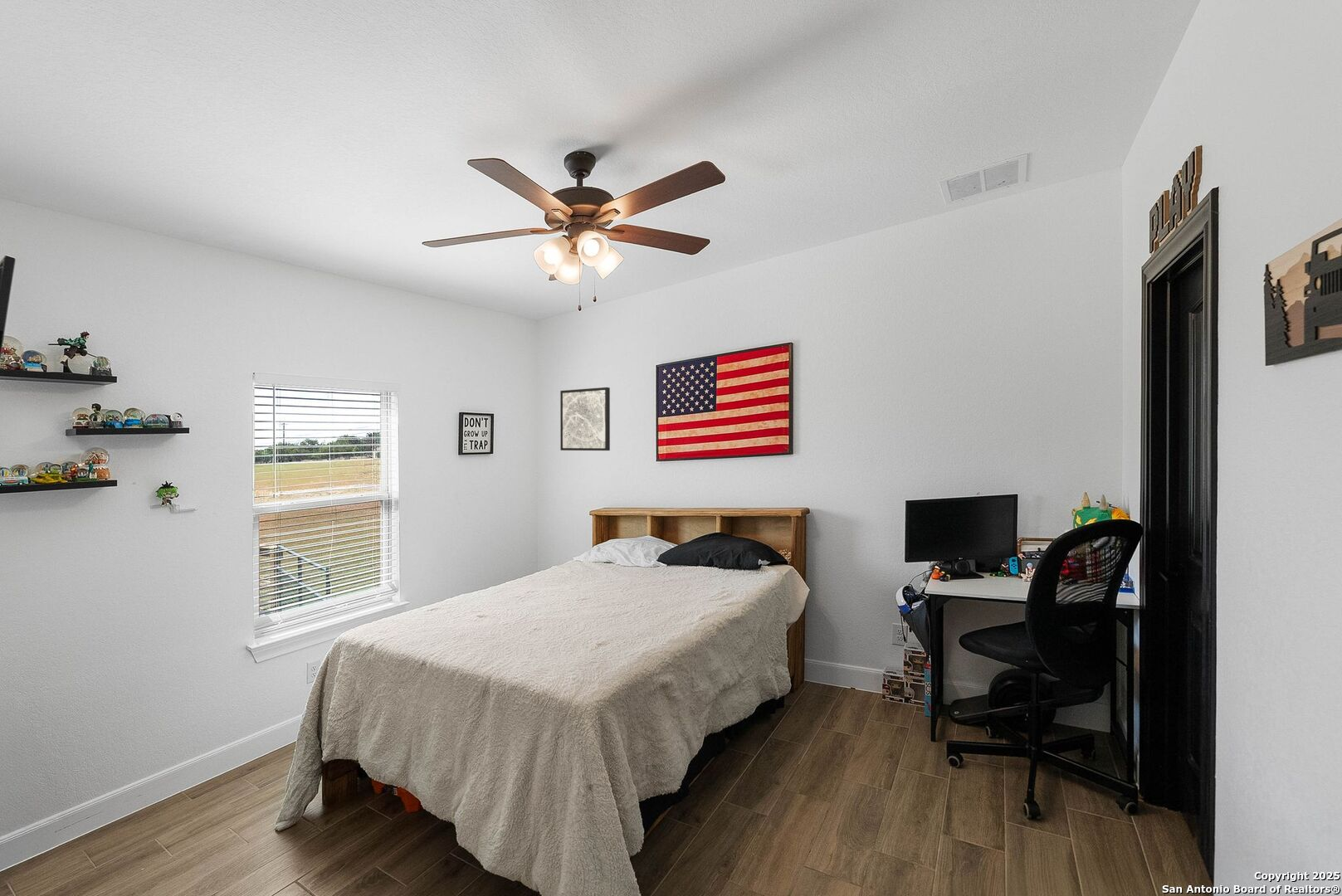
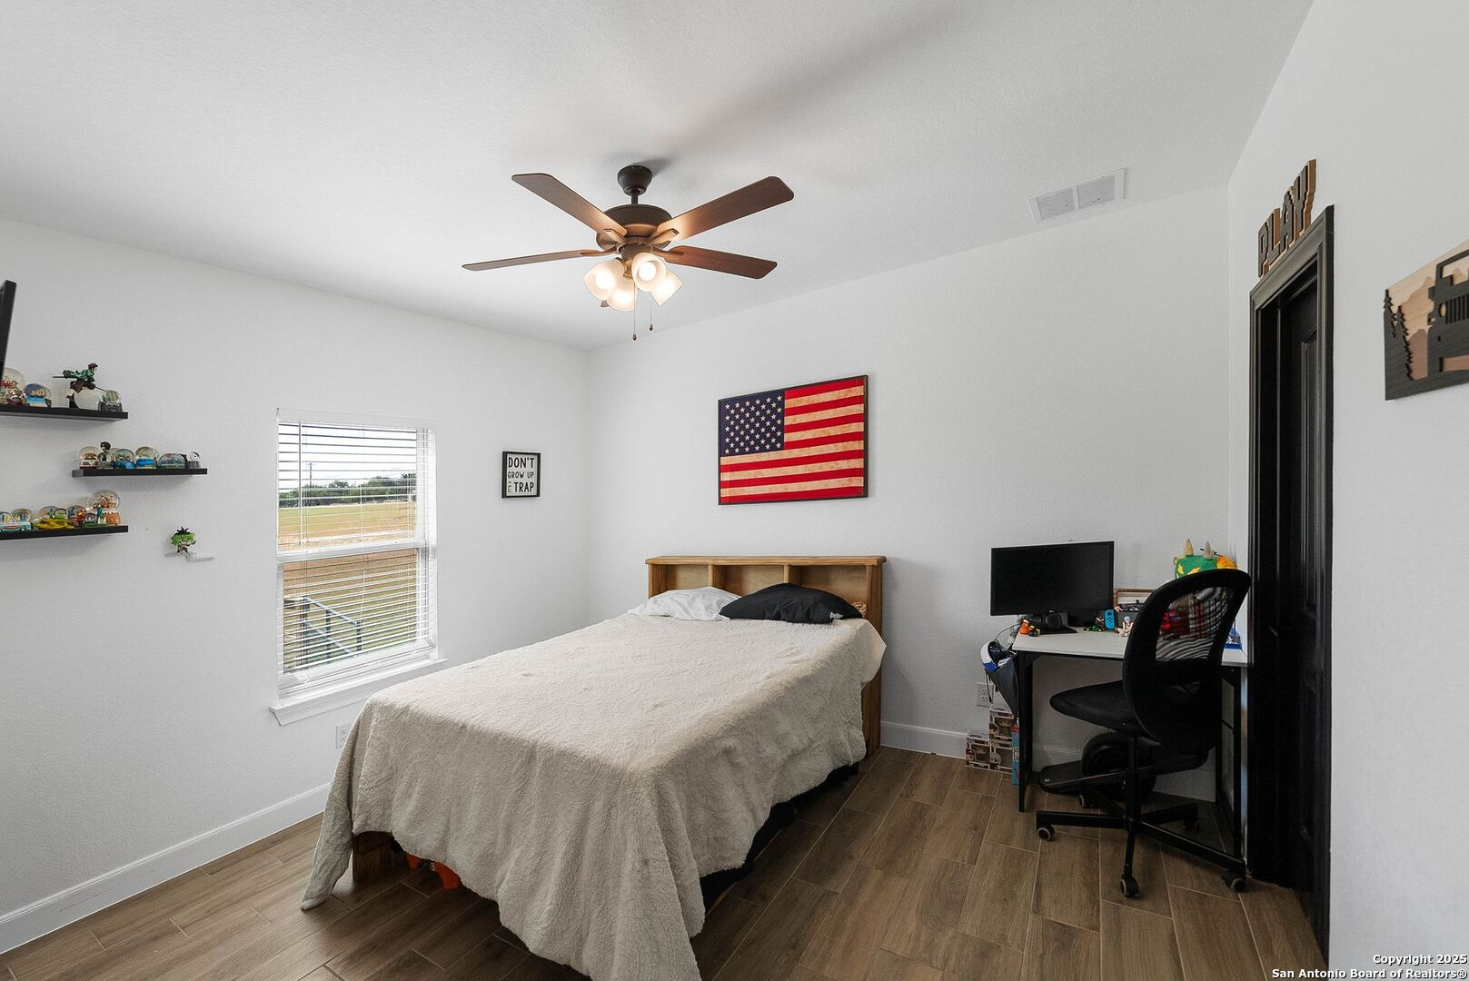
- wall art [559,387,611,451]
